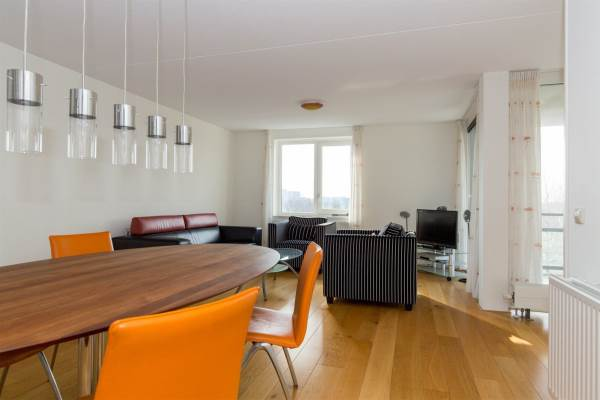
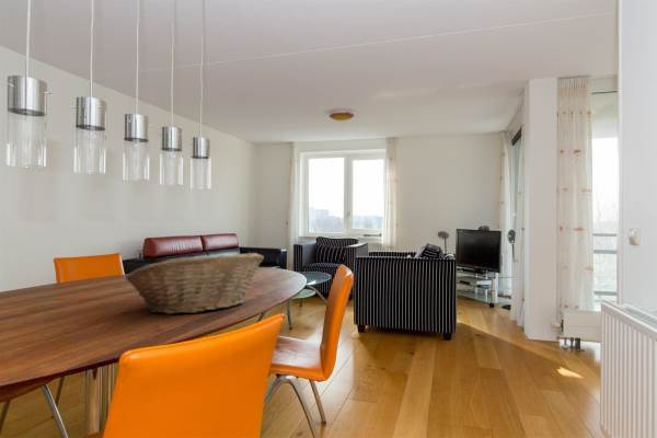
+ fruit basket [125,252,265,315]
